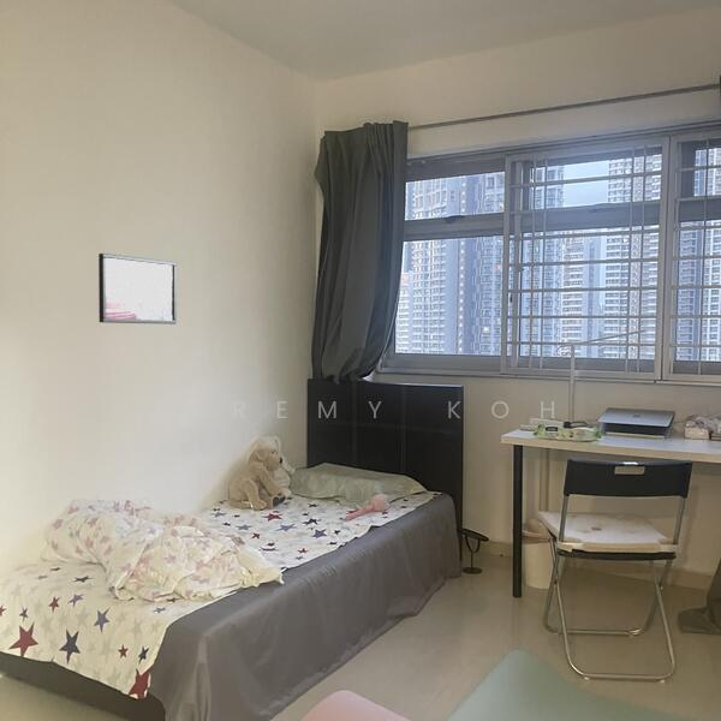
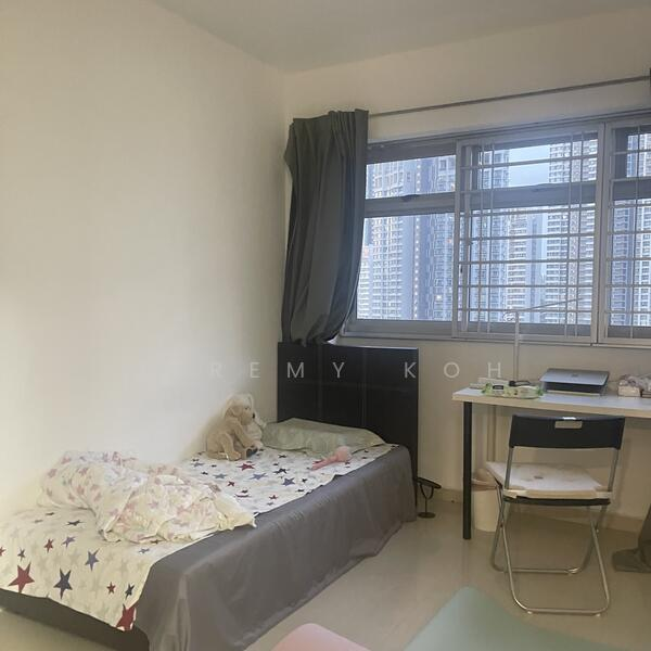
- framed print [97,252,178,326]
